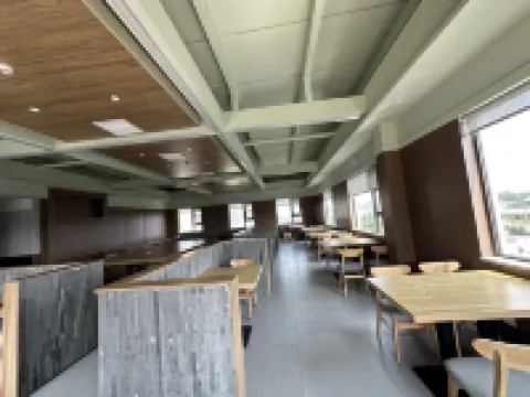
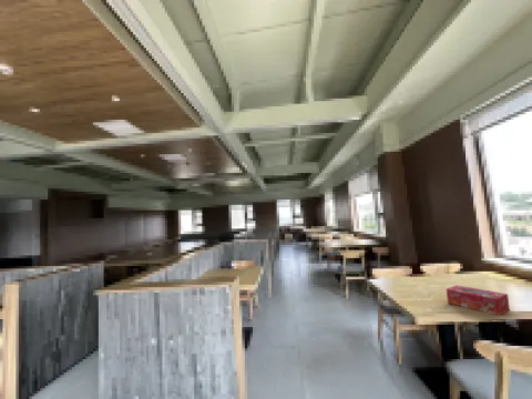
+ tissue box [446,284,511,316]
